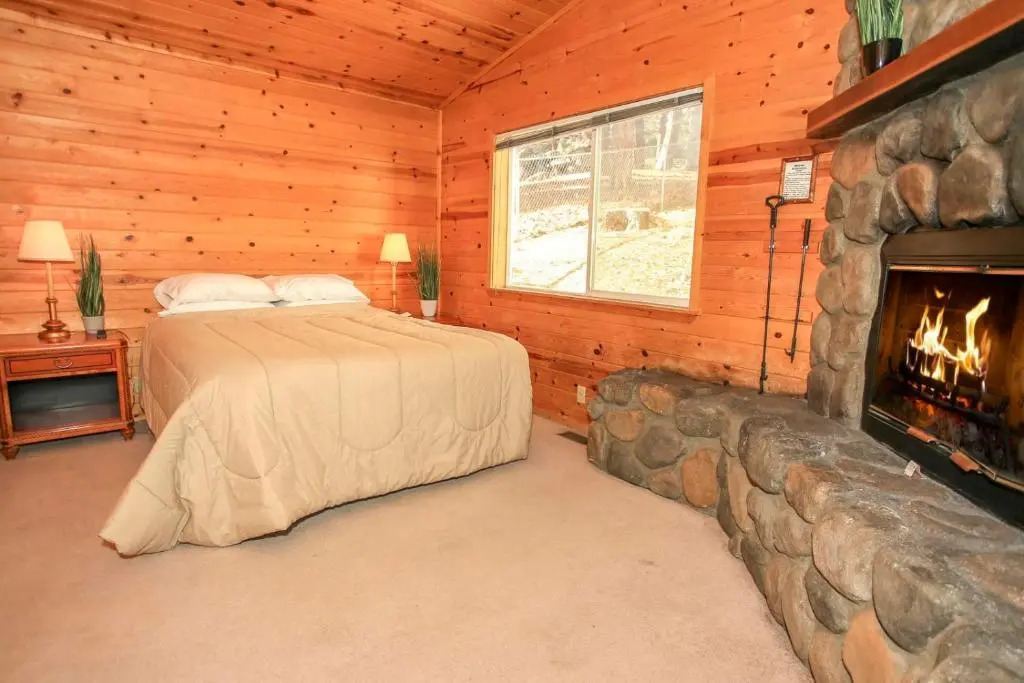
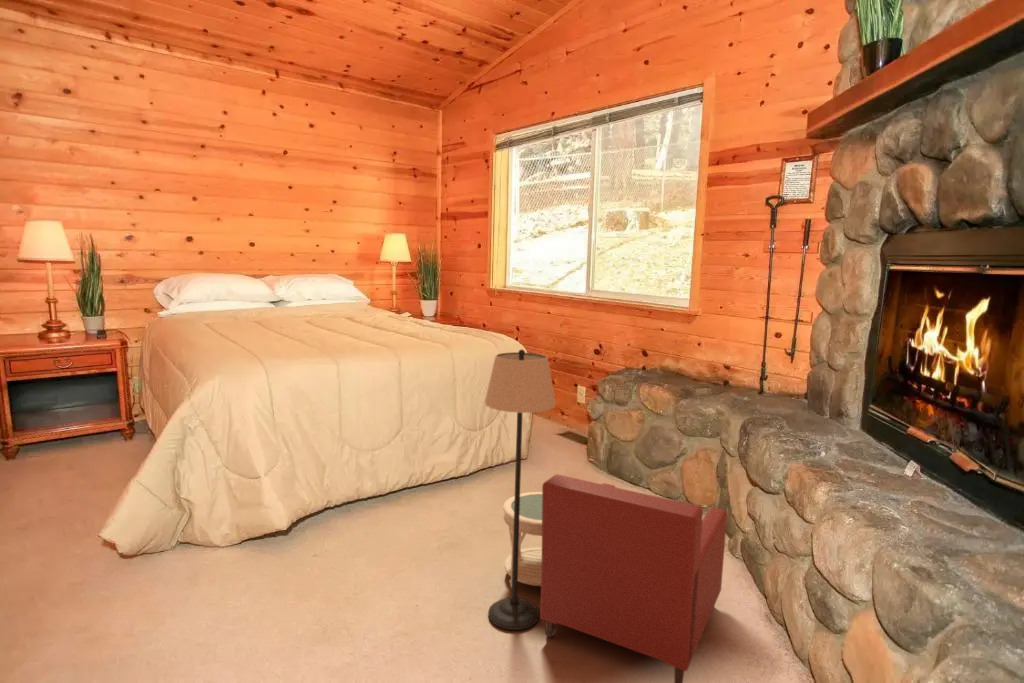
+ armchair [483,348,728,683]
